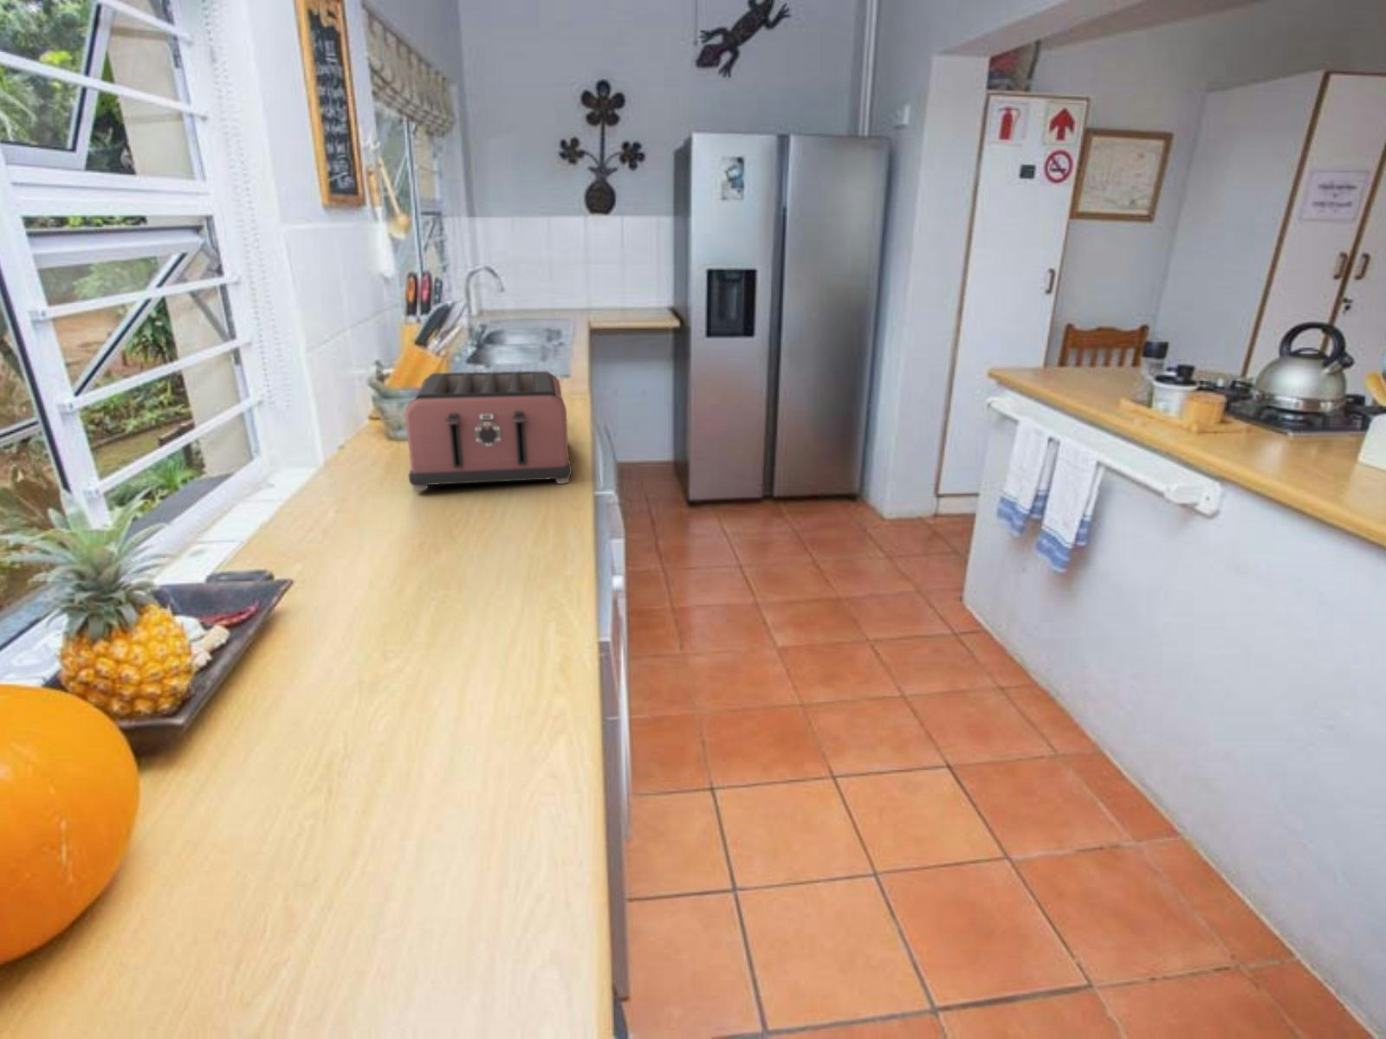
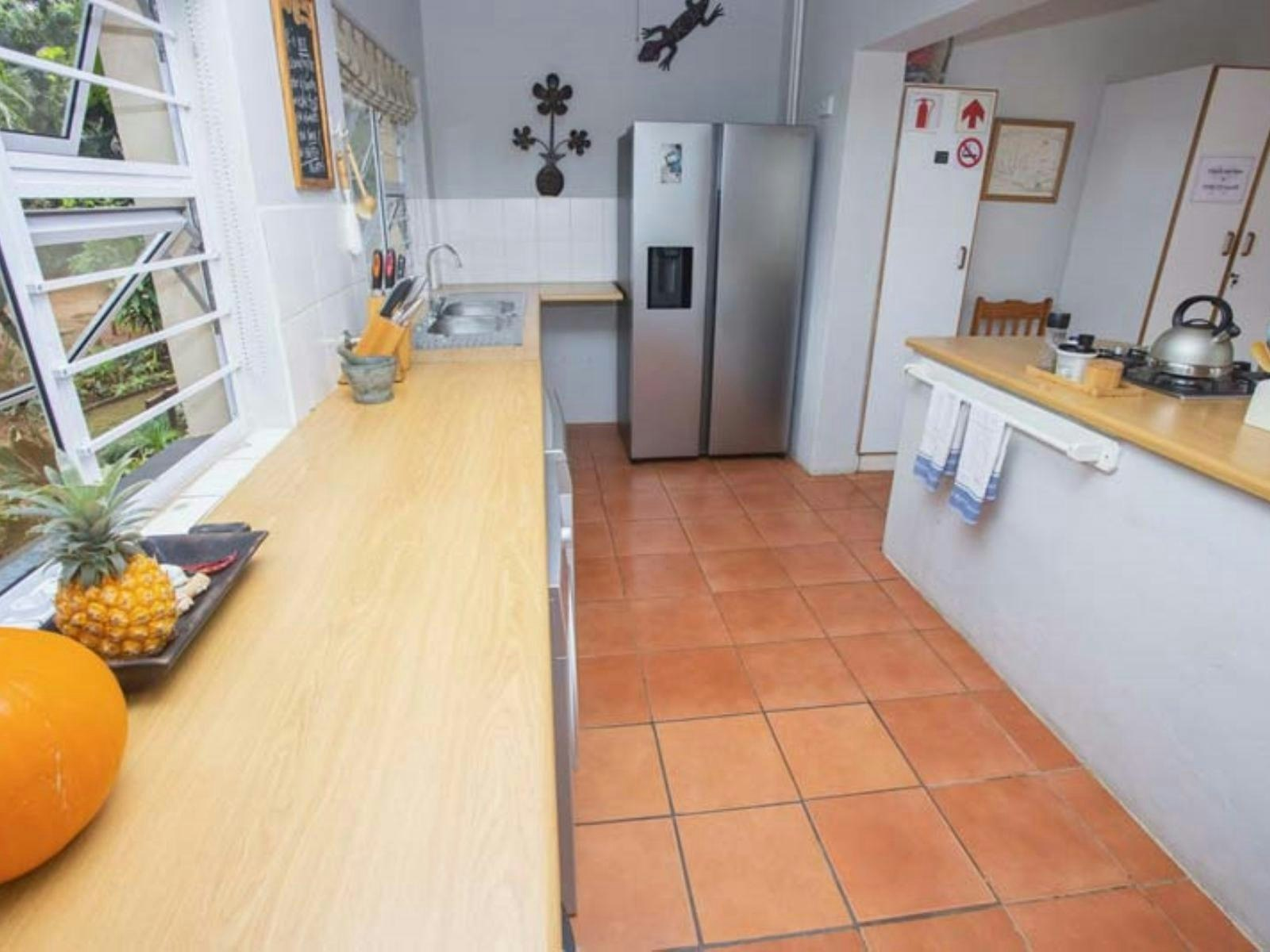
- toaster [405,371,573,492]
